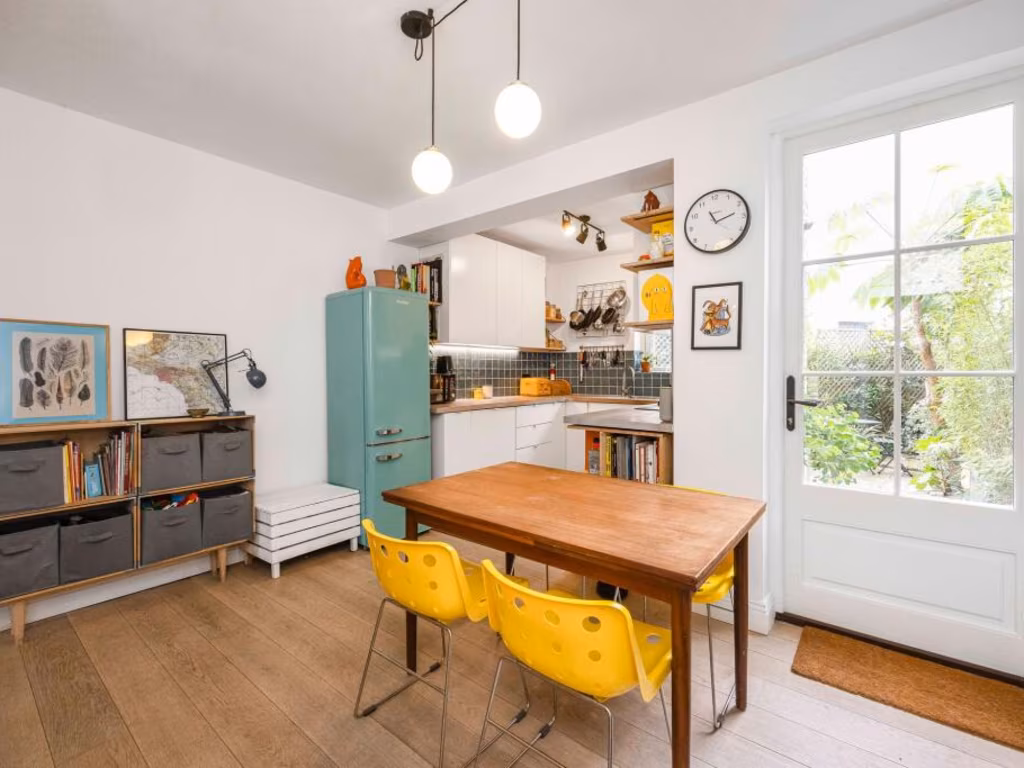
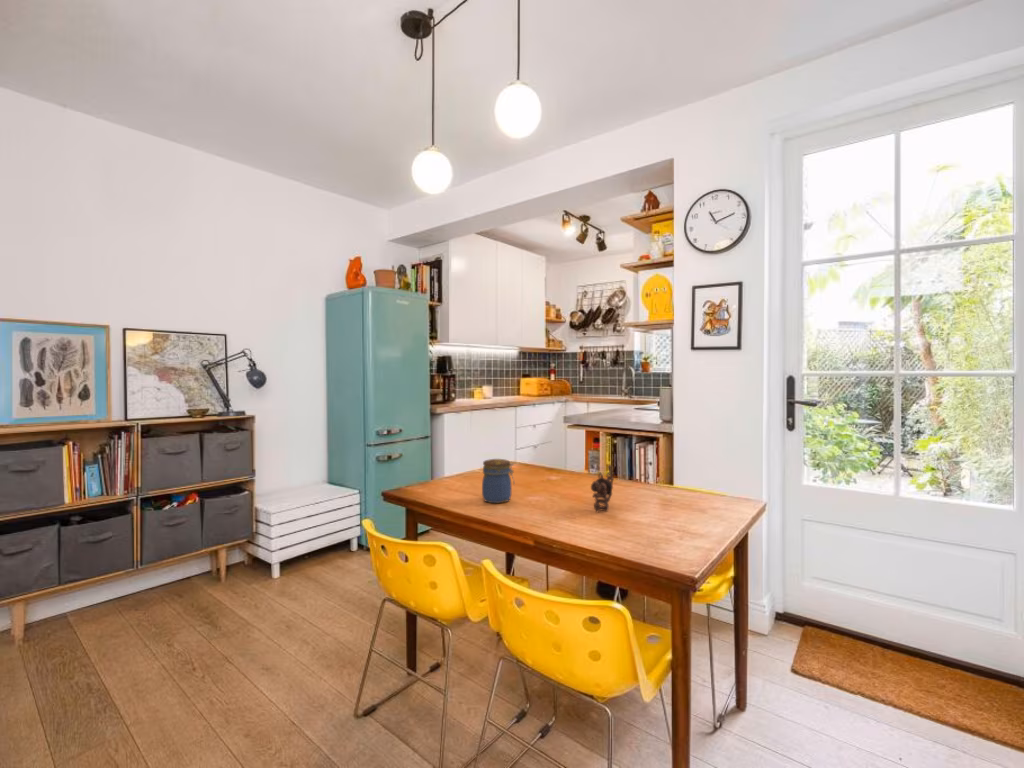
+ teapot [590,464,615,513]
+ jar [481,458,516,504]
